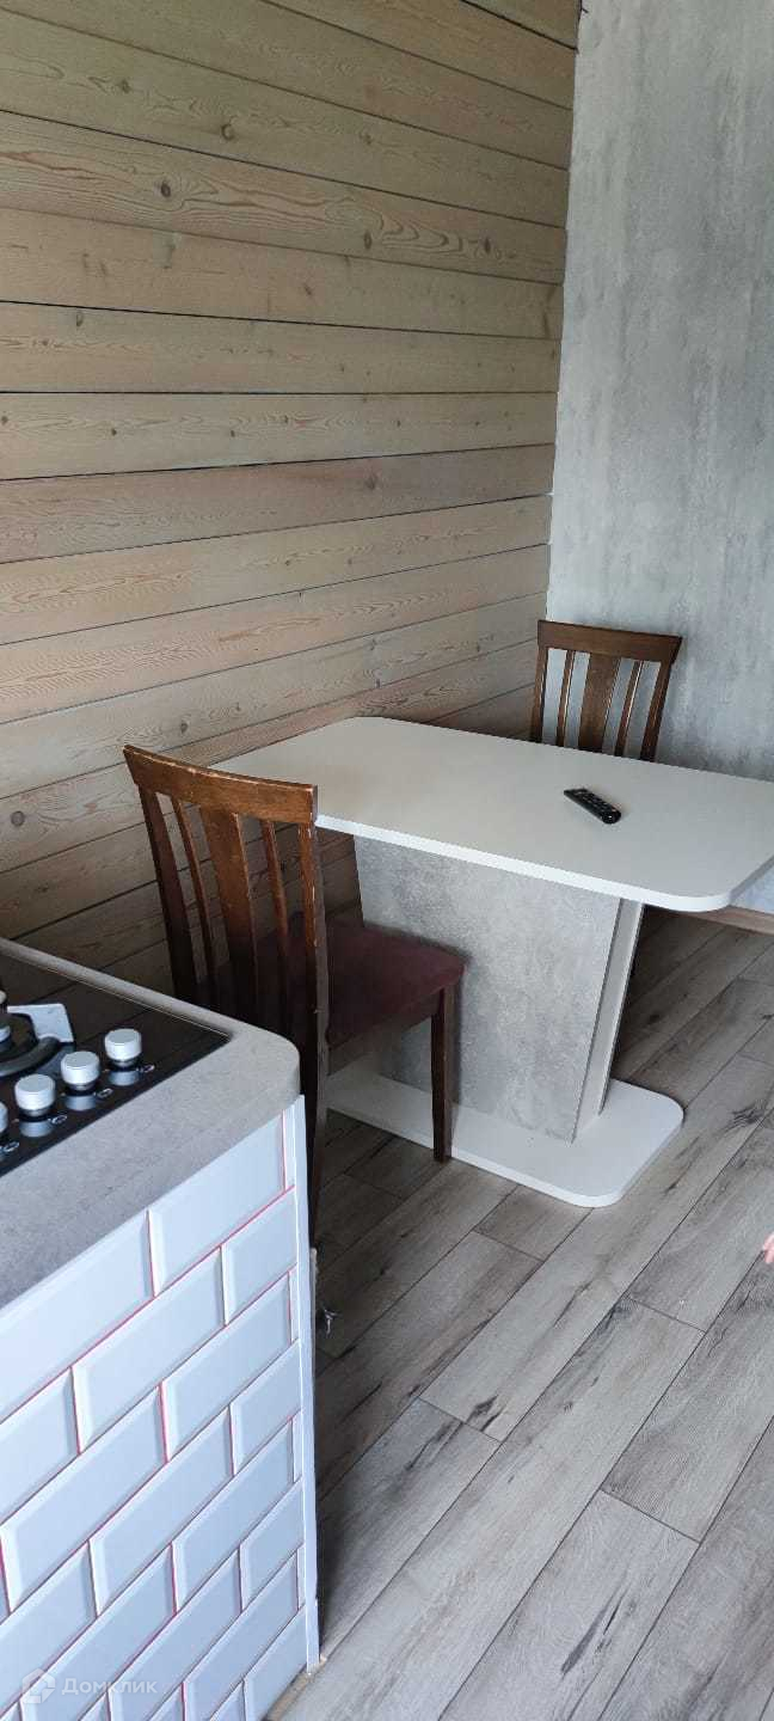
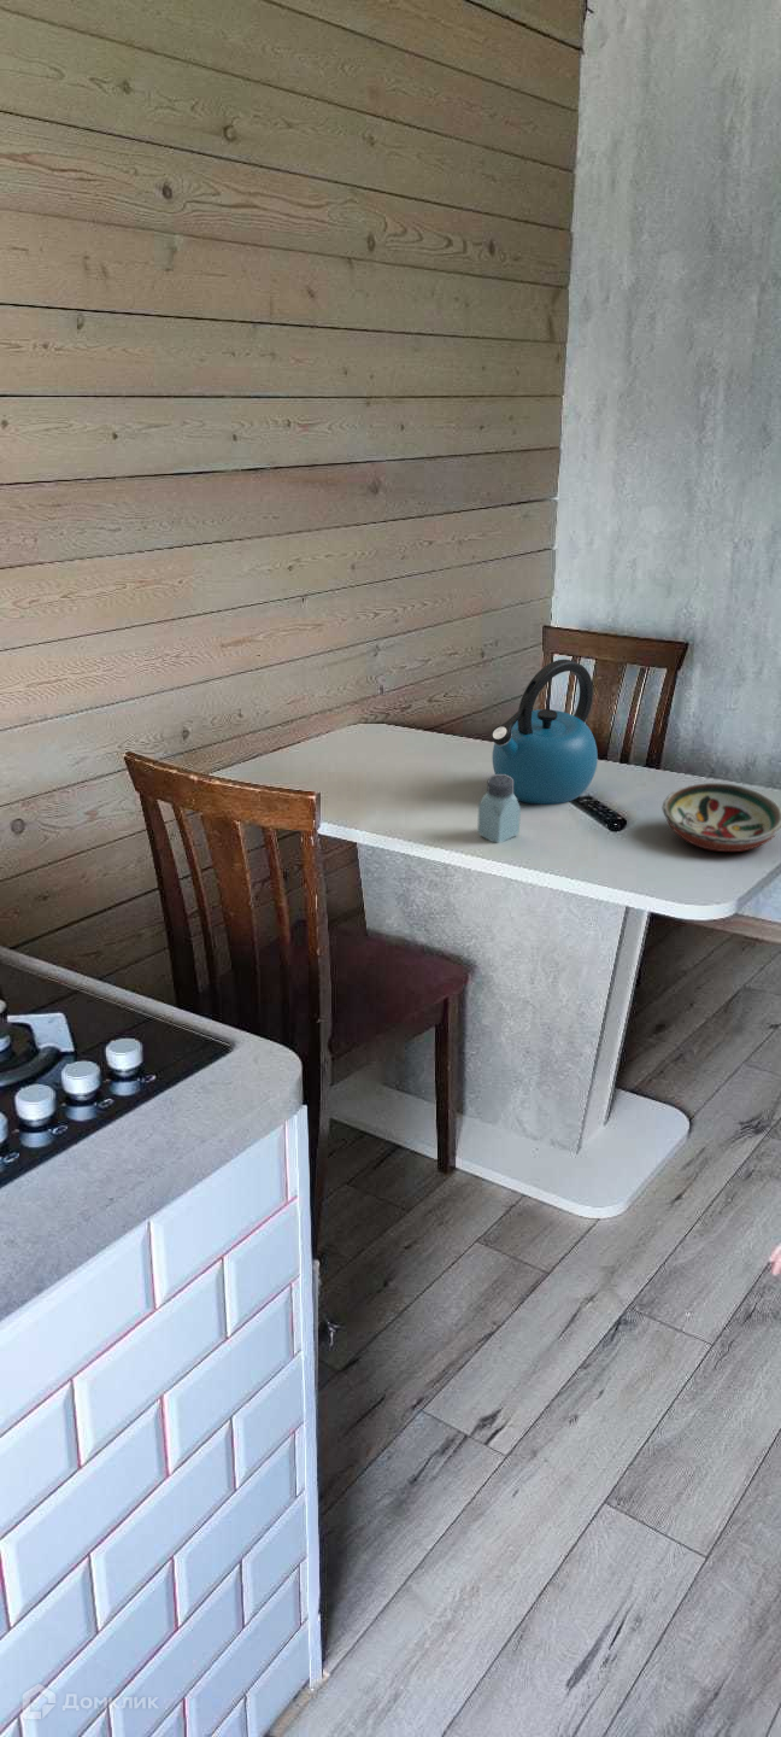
+ saltshaker [476,773,522,844]
+ decorative bowl [662,782,781,853]
+ kettle [489,659,599,806]
